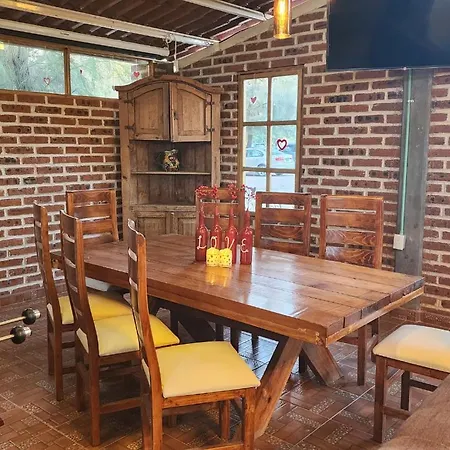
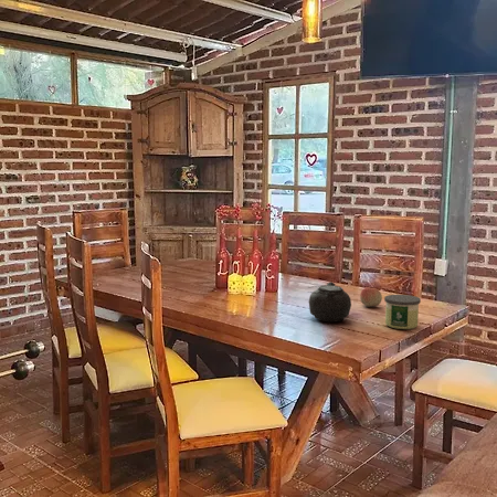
+ candle [383,294,422,330]
+ fruit [359,286,383,308]
+ teapot [307,281,352,324]
